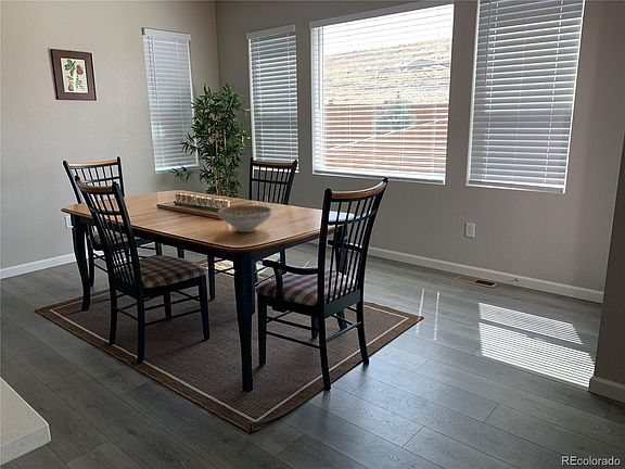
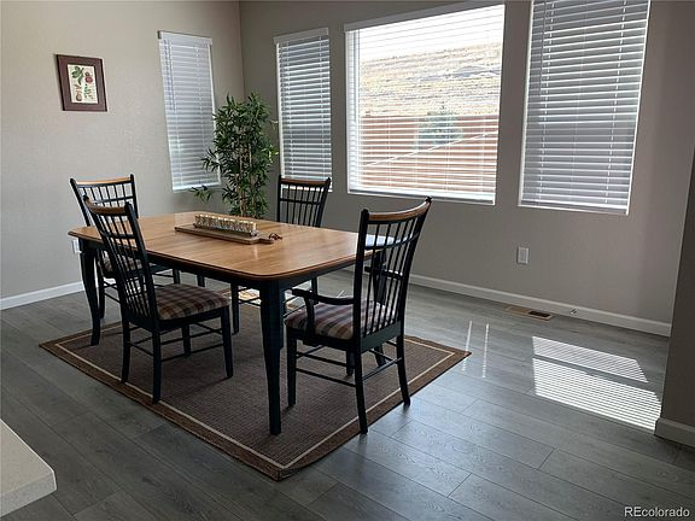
- decorative bowl [217,204,272,233]
